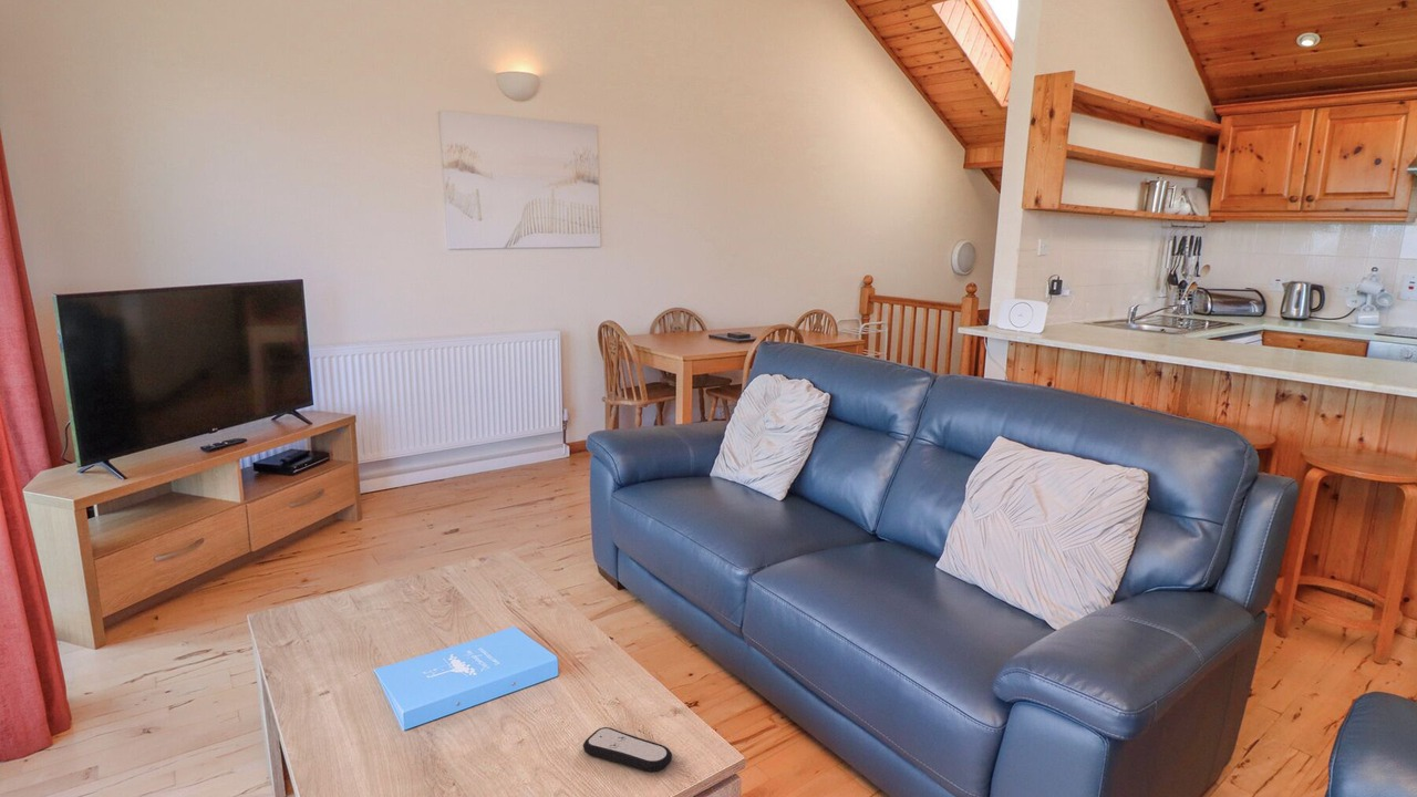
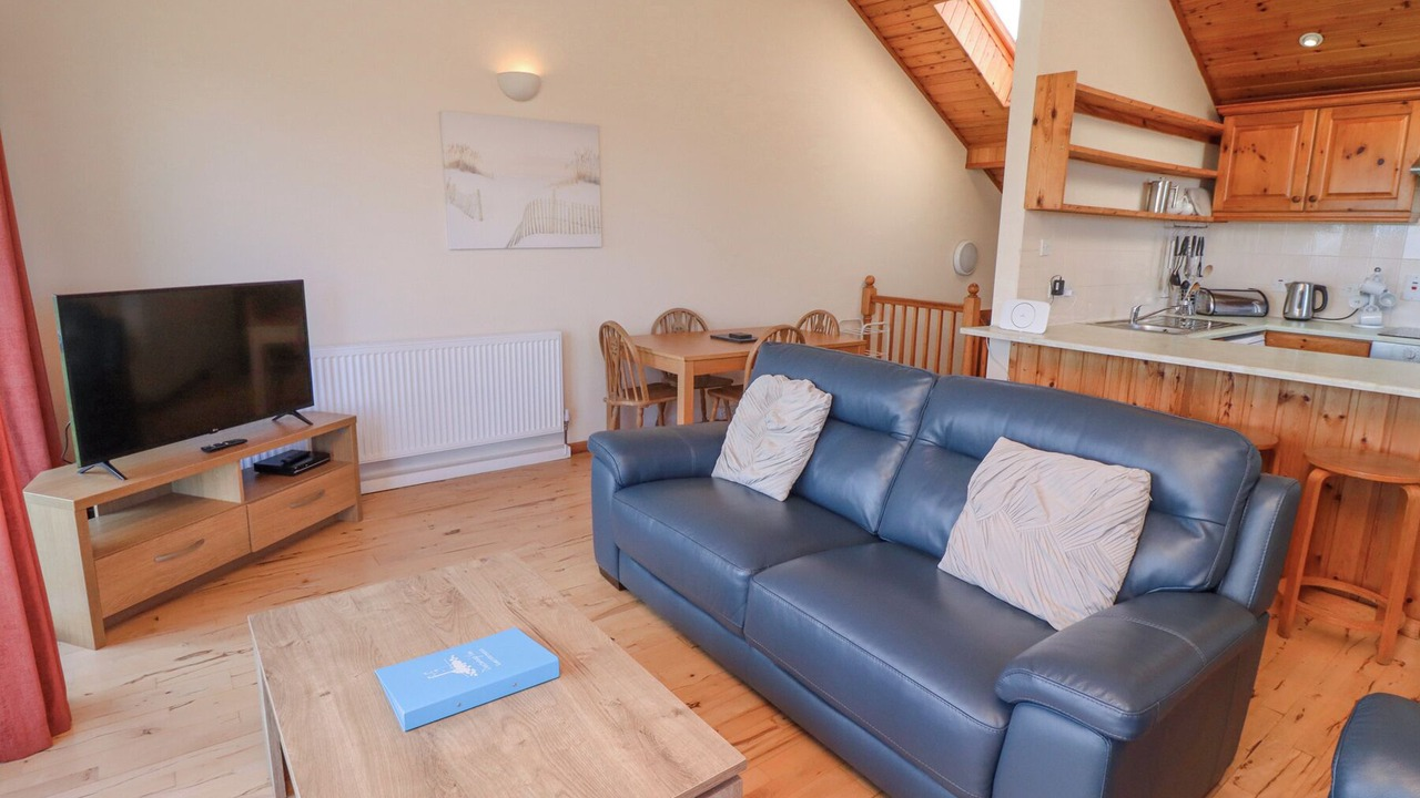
- remote control [582,726,673,774]
